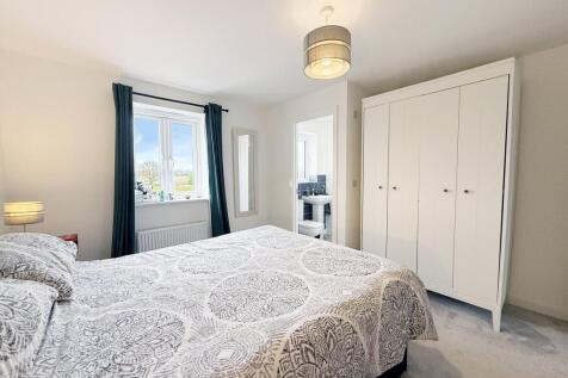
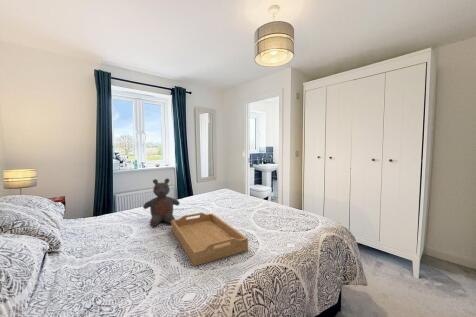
+ serving tray [170,212,249,267]
+ teddy bear [142,177,181,227]
